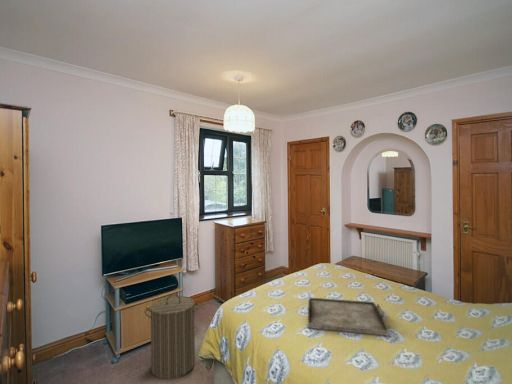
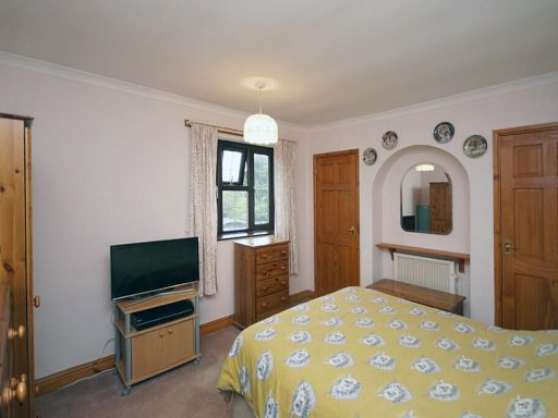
- laundry hamper [144,293,200,380]
- serving tray [307,297,390,337]
